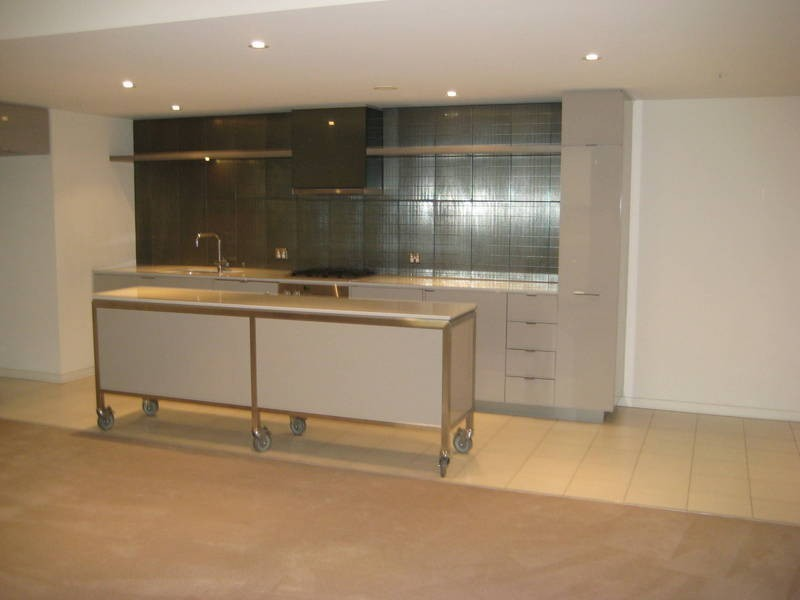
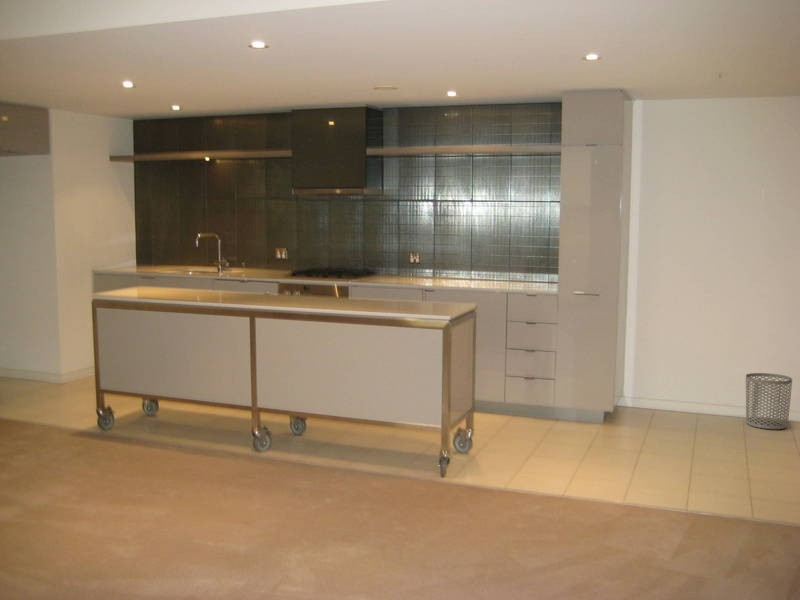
+ waste bin [745,372,793,430]
